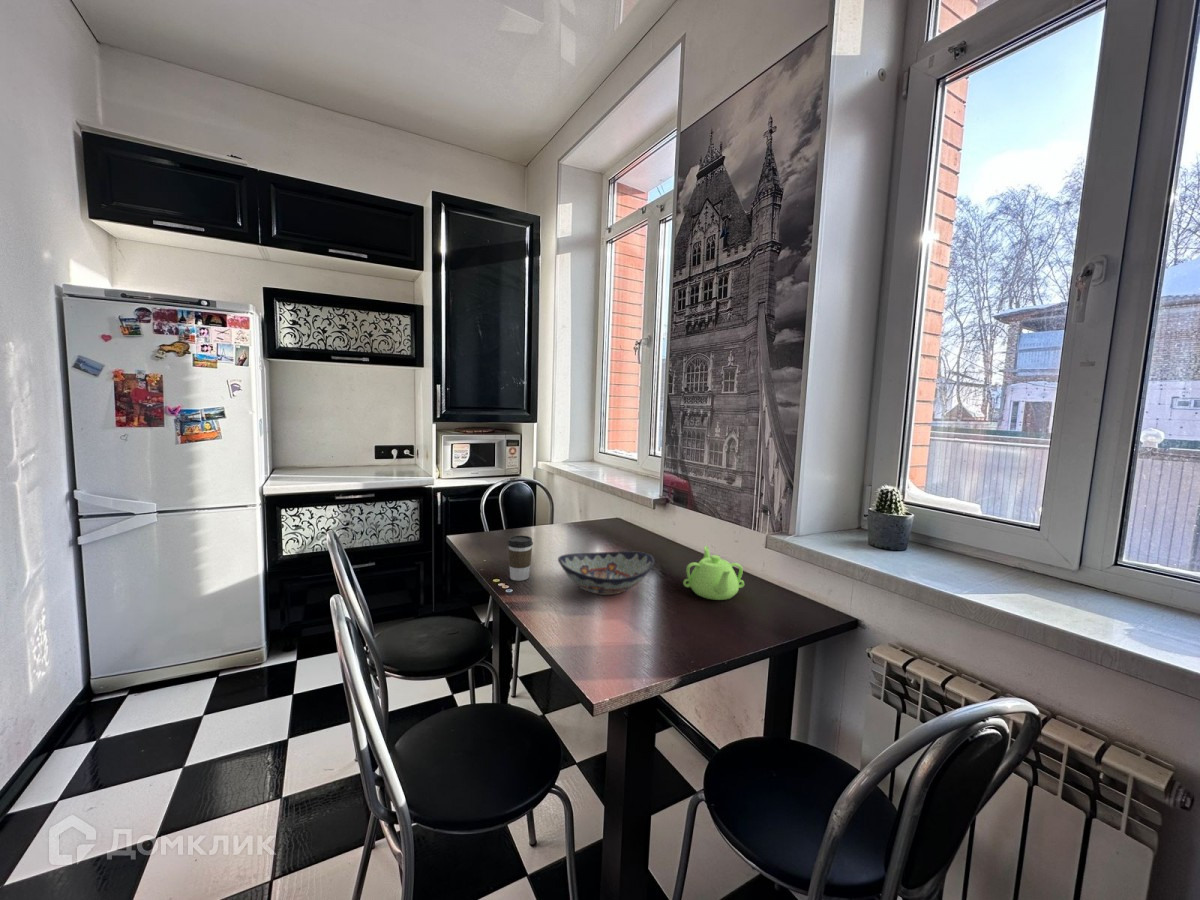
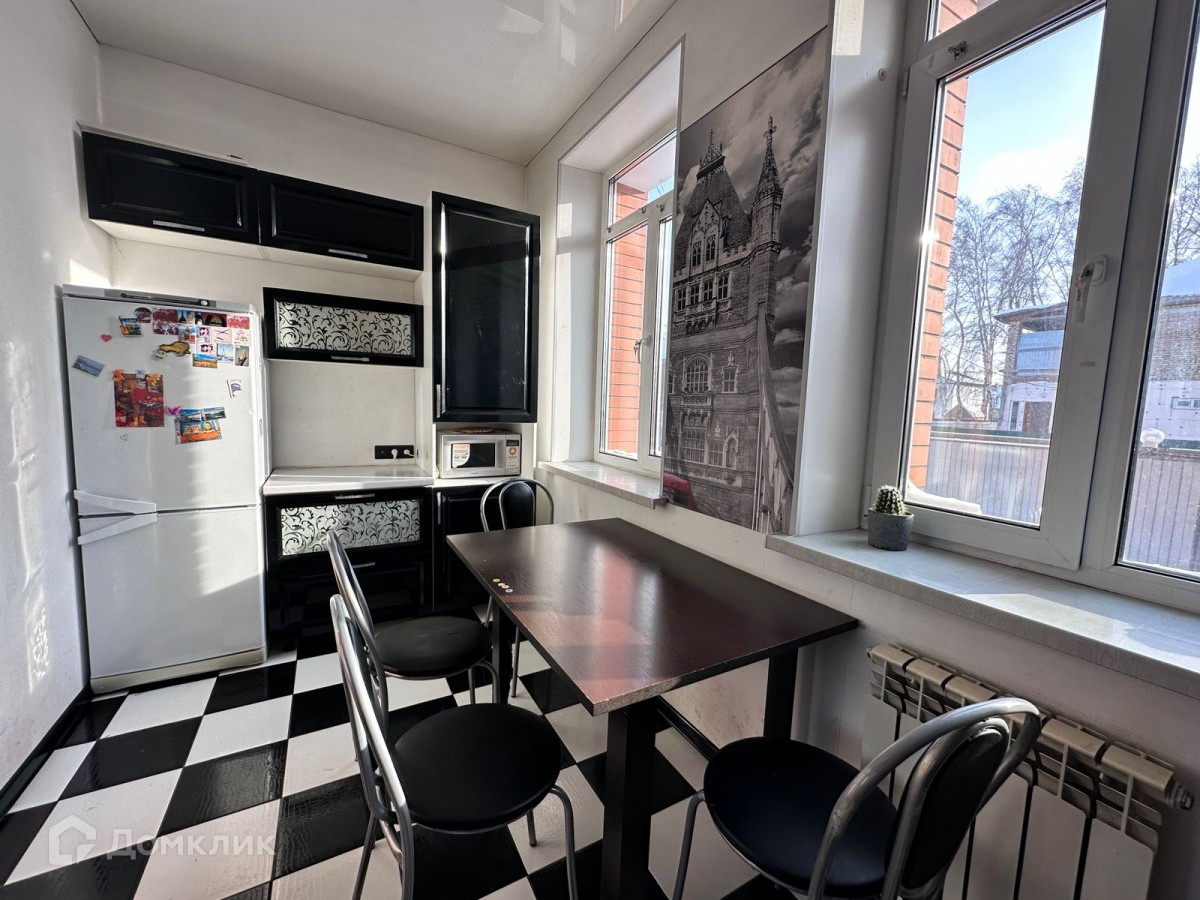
- coffee cup [506,534,534,582]
- decorative bowl [557,550,656,596]
- teapot [682,545,745,601]
